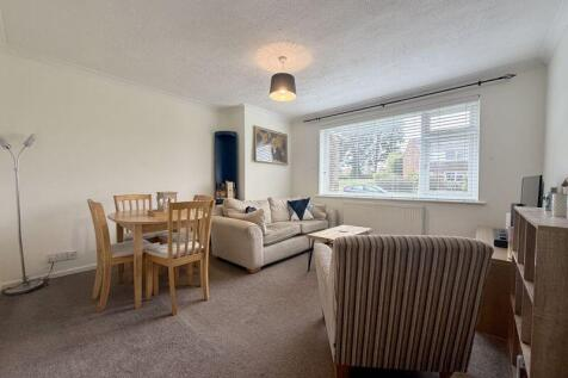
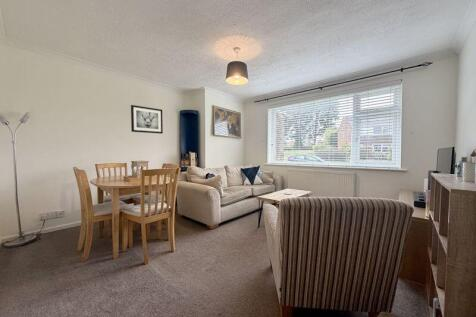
+ wall art [130,104,164,135]
